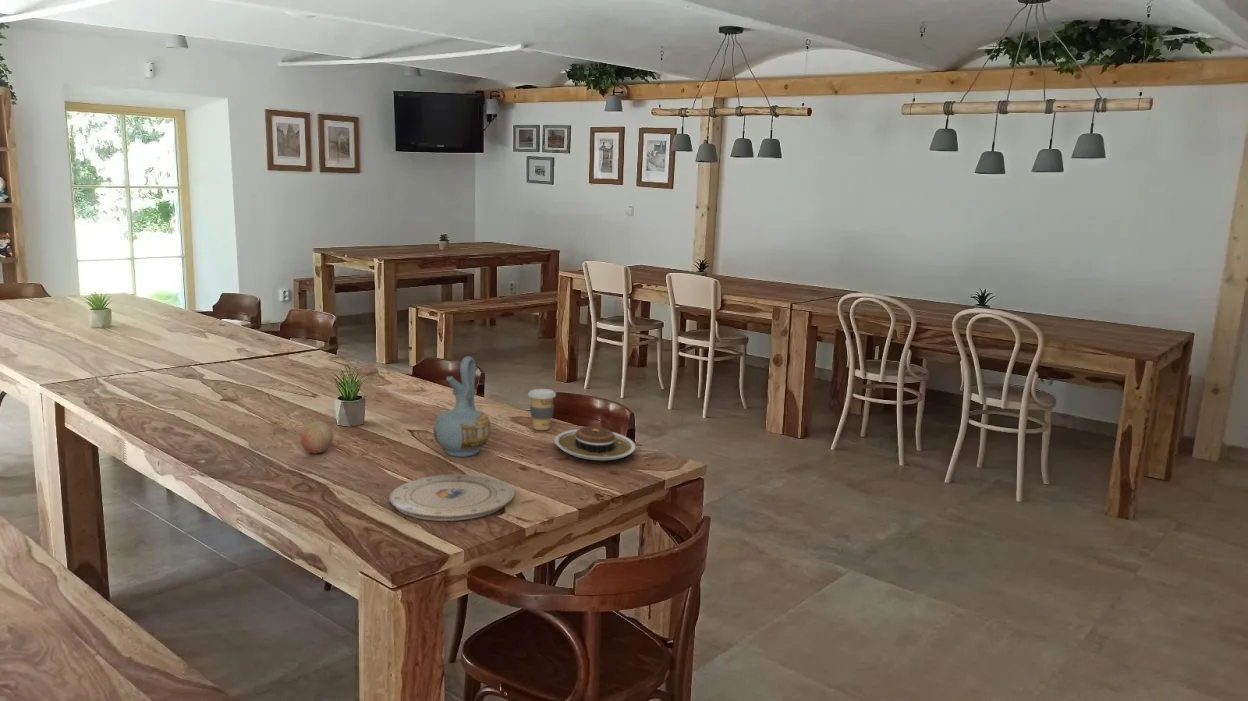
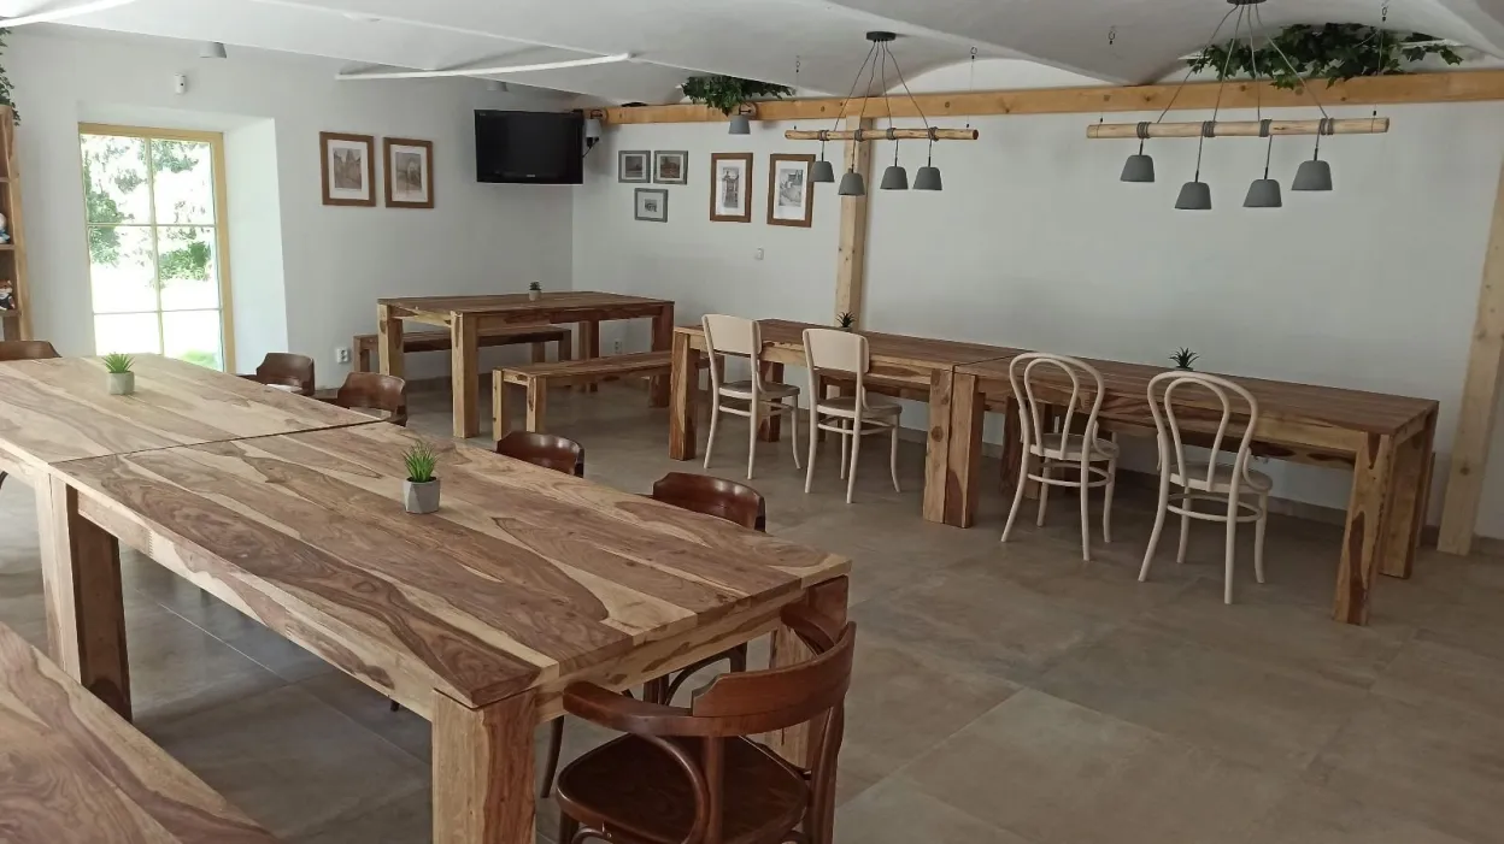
- plate [554,425,636,461]
- plate [388,473,515,522]
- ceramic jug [432,355,492,458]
- fruit [300,420,334,454]
- coffee cup [527,388,557,431]
